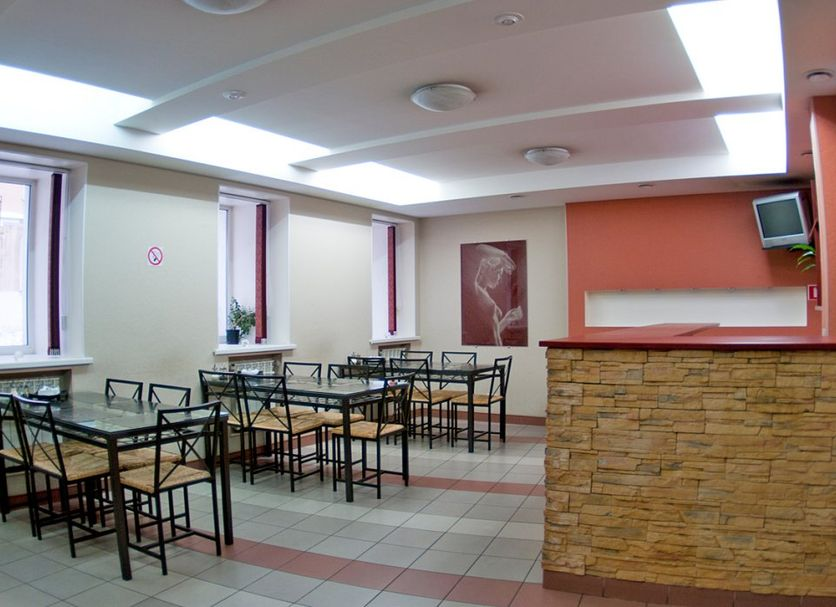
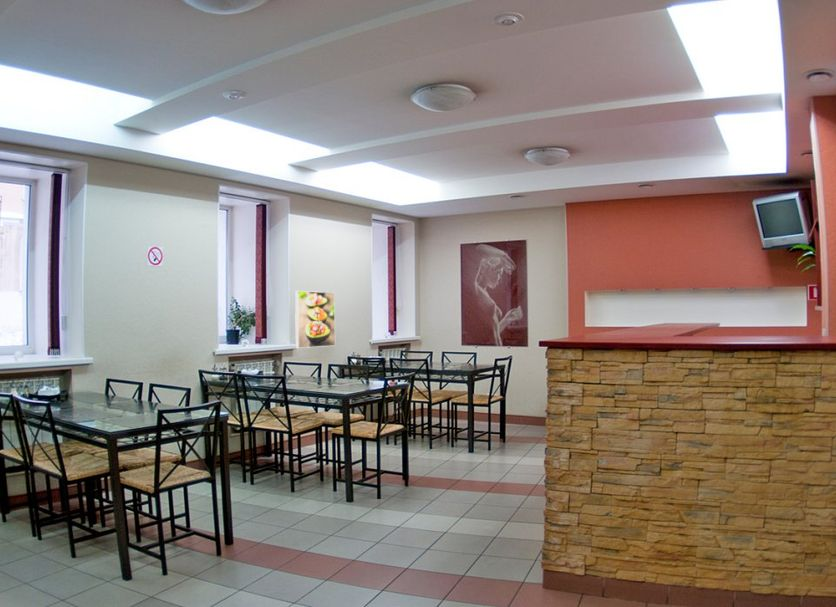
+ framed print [294,290,336,349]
